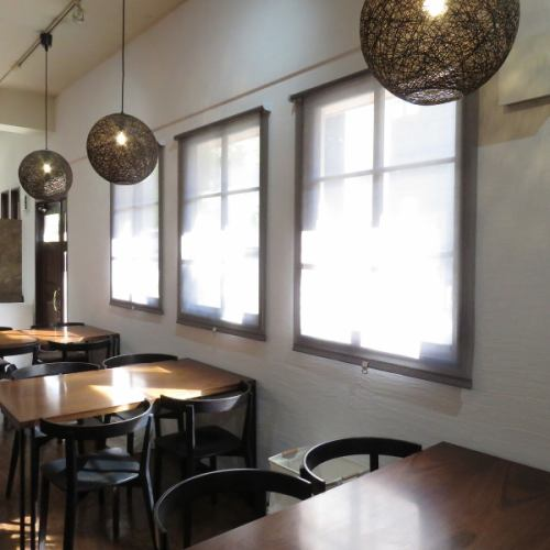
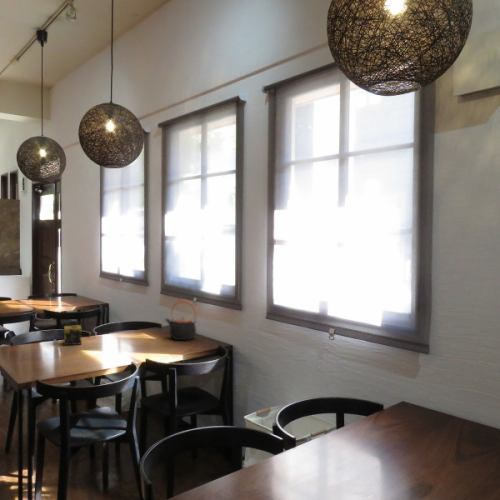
+ teapot [164,299,198,341]
+ candle [63,324,82,346]
